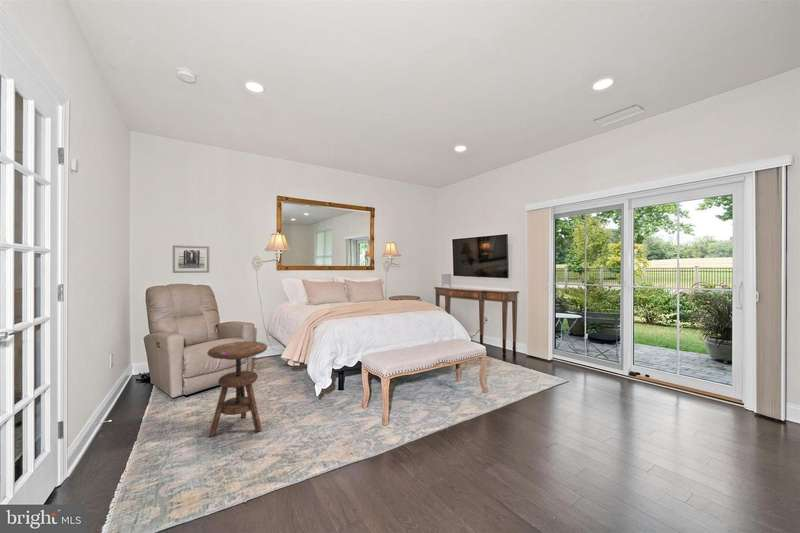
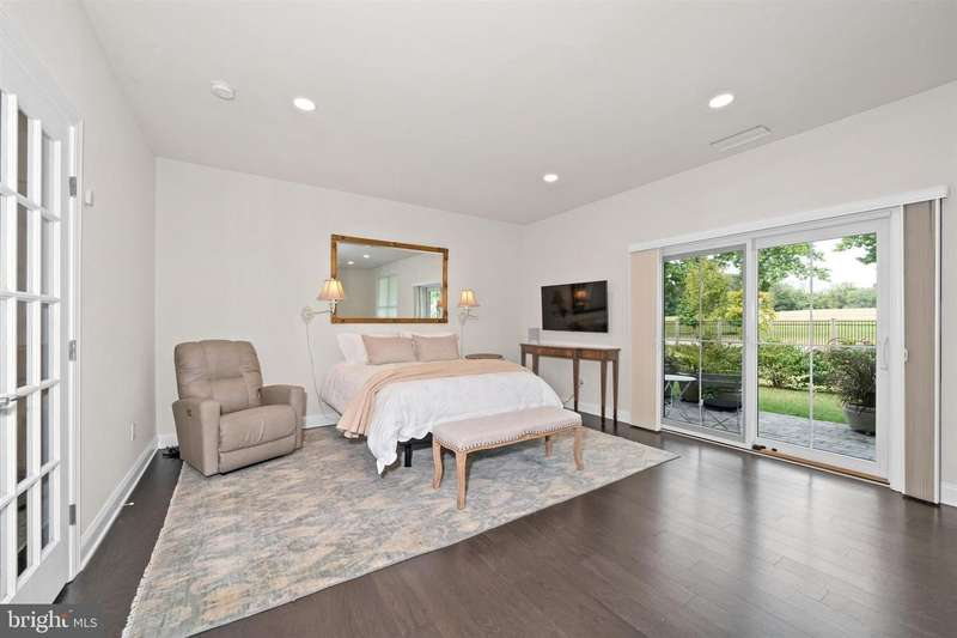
- side table [206,340,268,438]
- wall art [172,244,210,274]
